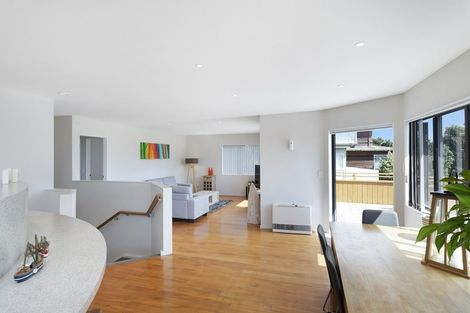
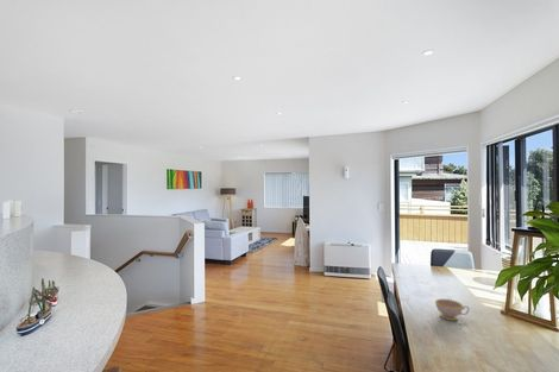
+ teacup [434,298,470,321]
